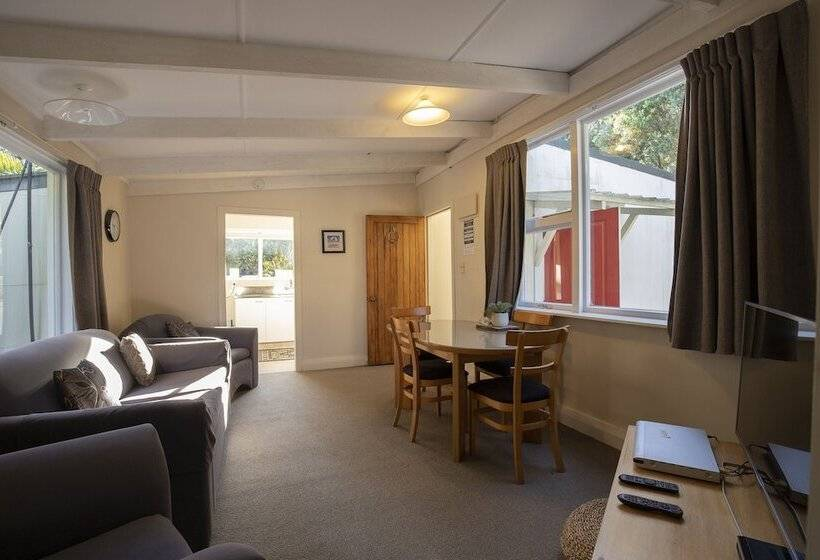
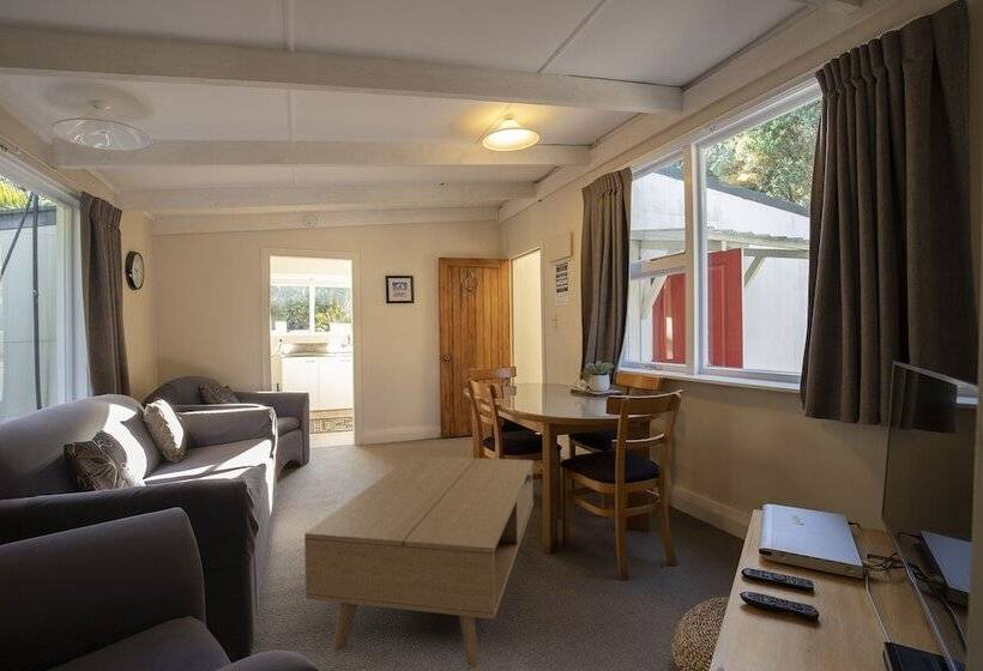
+ coffee table [303,454,535,669]
